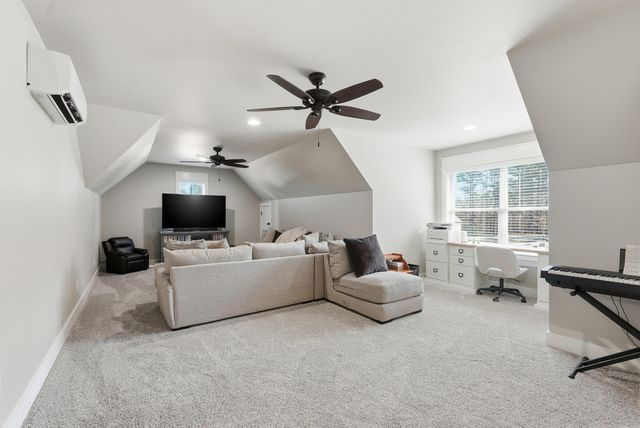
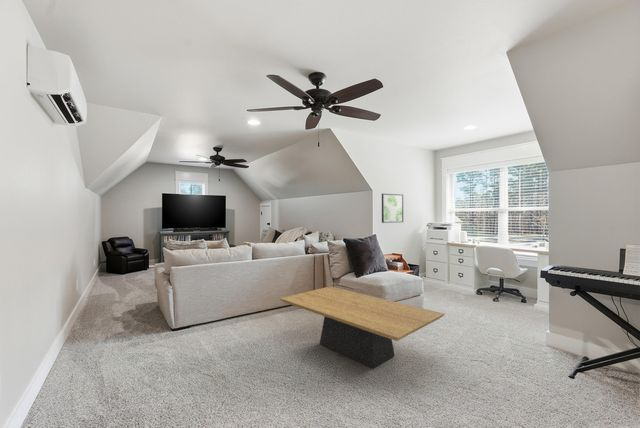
+ coffee table [279,285,446,369]
+ wall art [381,193,404,224]
